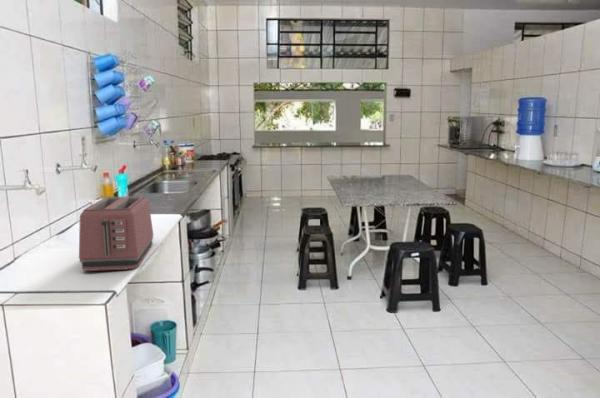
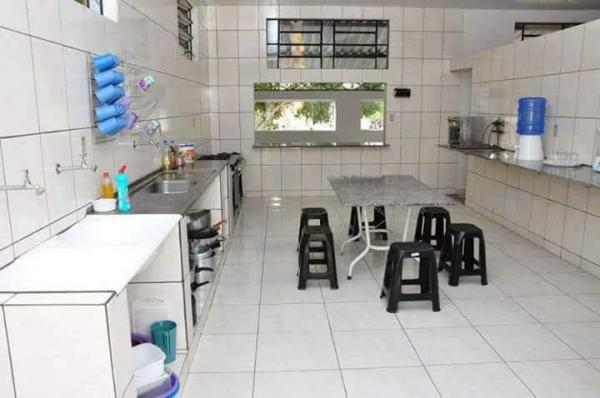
- toaster [78,195,154,272]
